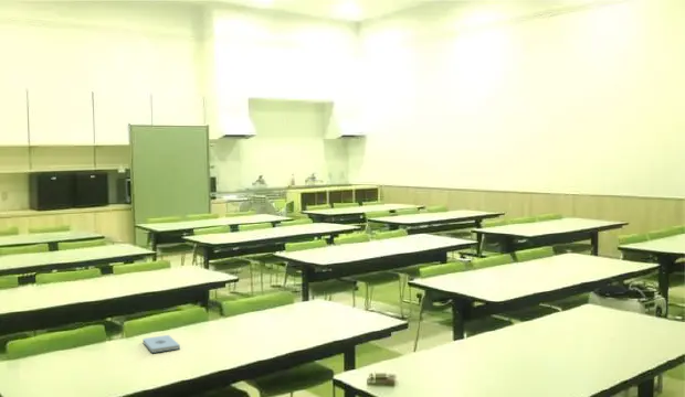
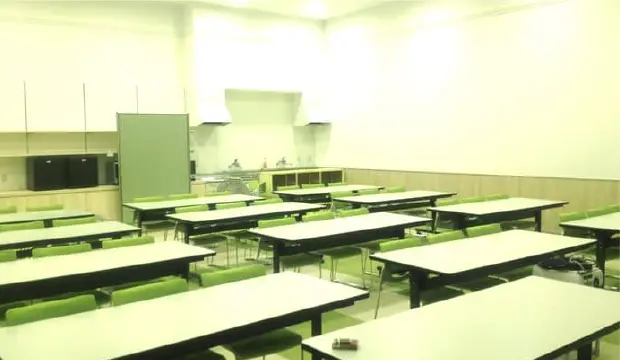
- notepad [141,334,181,354]
